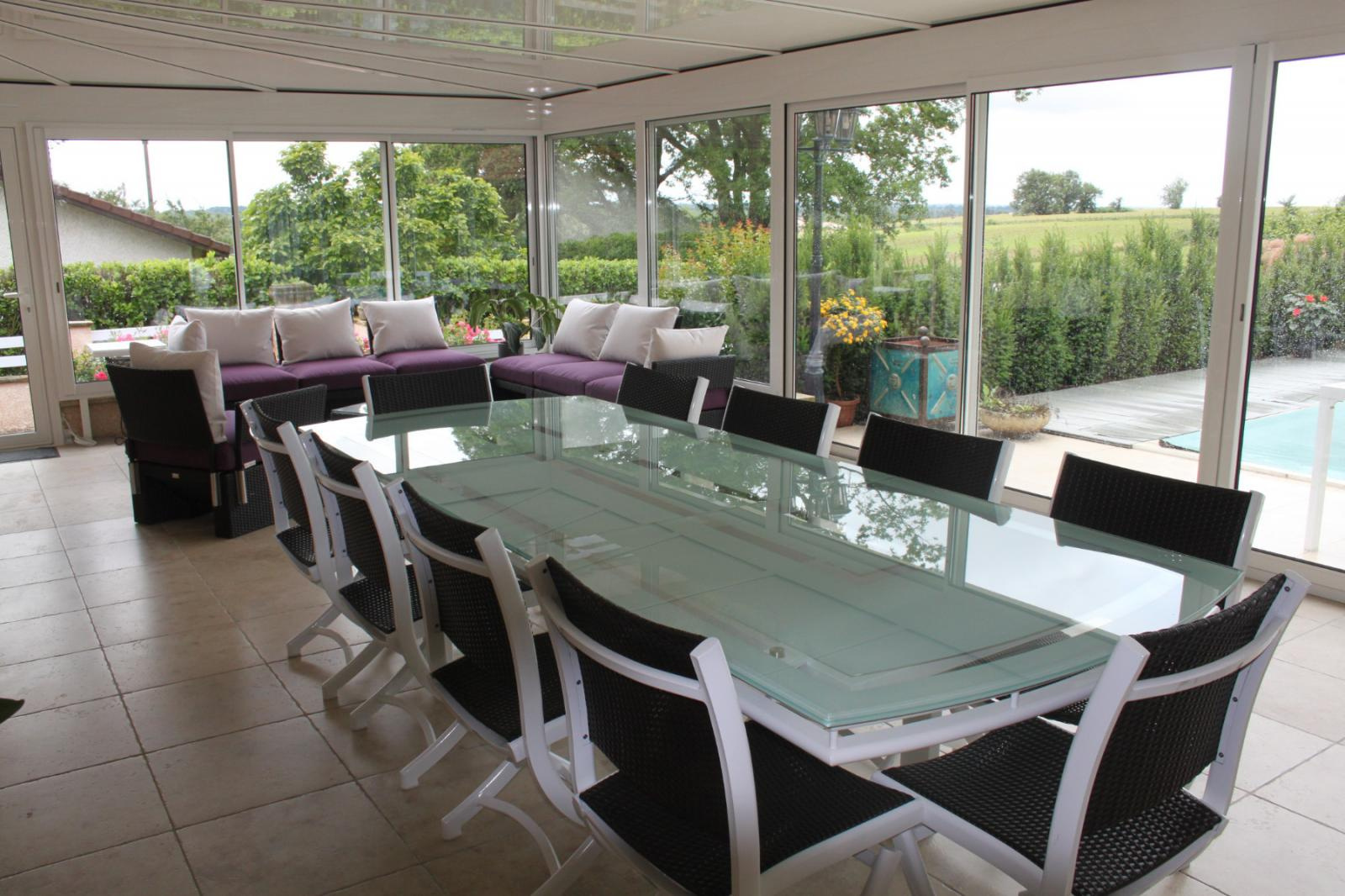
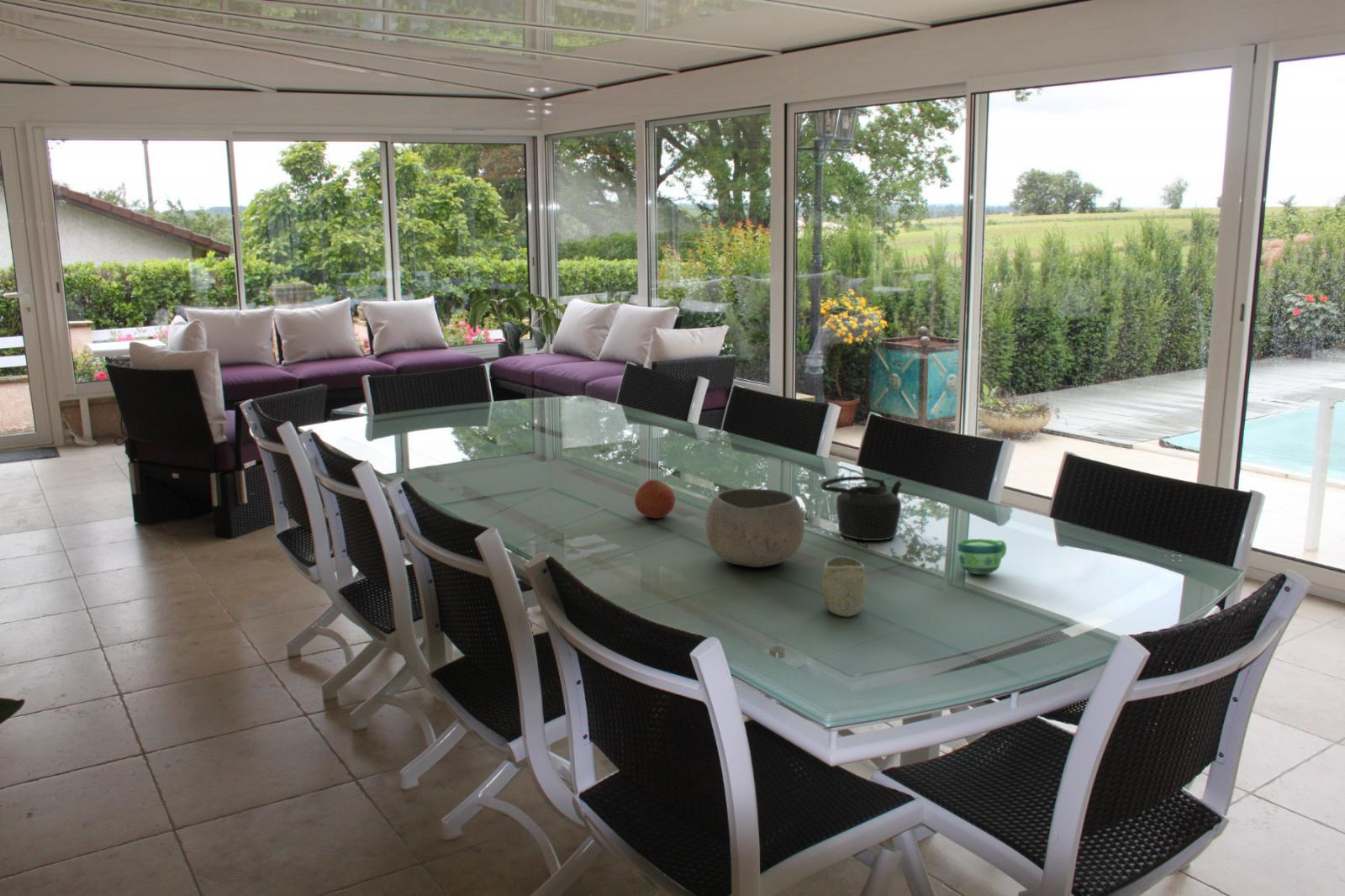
+ fruit [634,478,676,519]
+ cup [957,538,1007,575]
+ bowl [704,488,805,568]
+ teapot [820,475,903,541]
+ cup [821,555,867,618]
